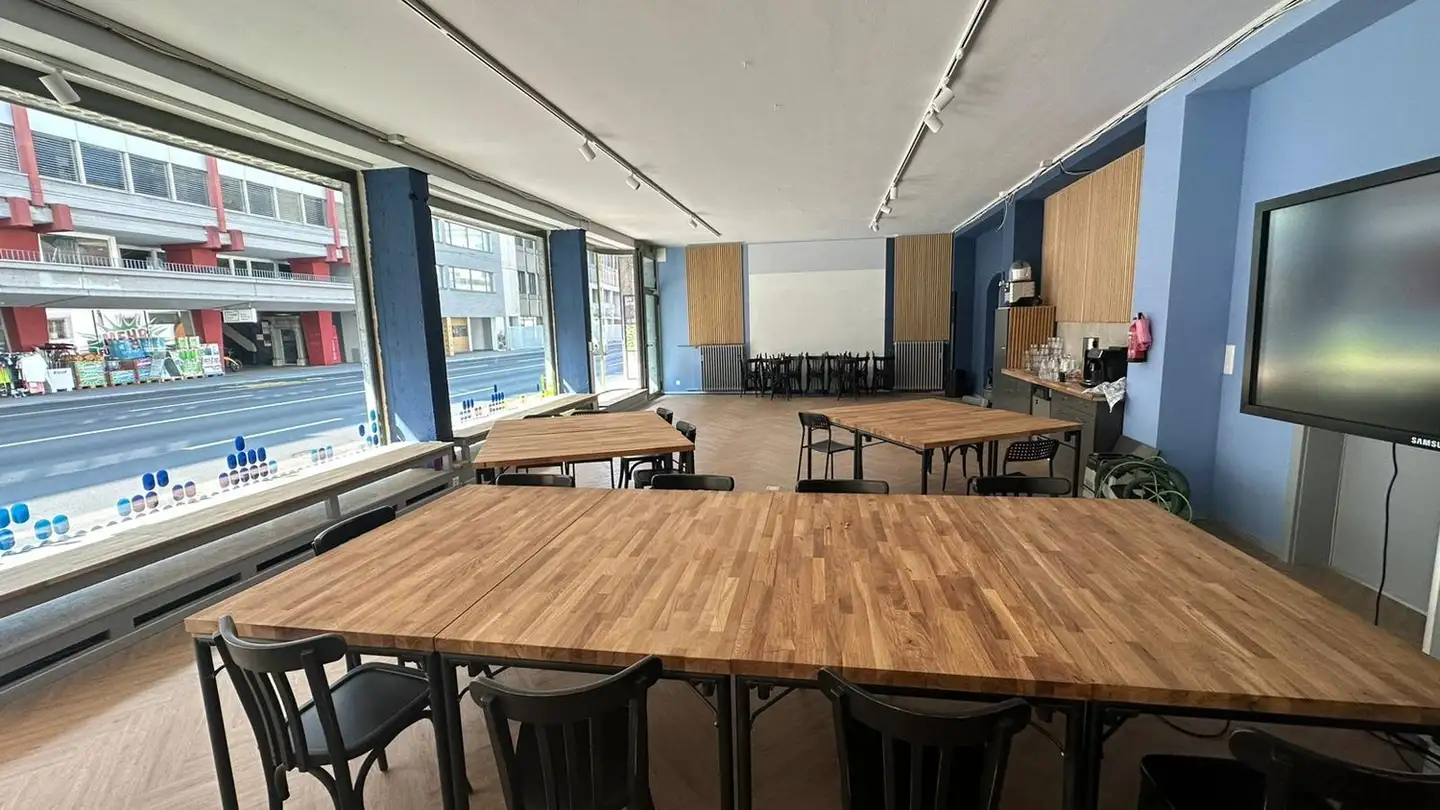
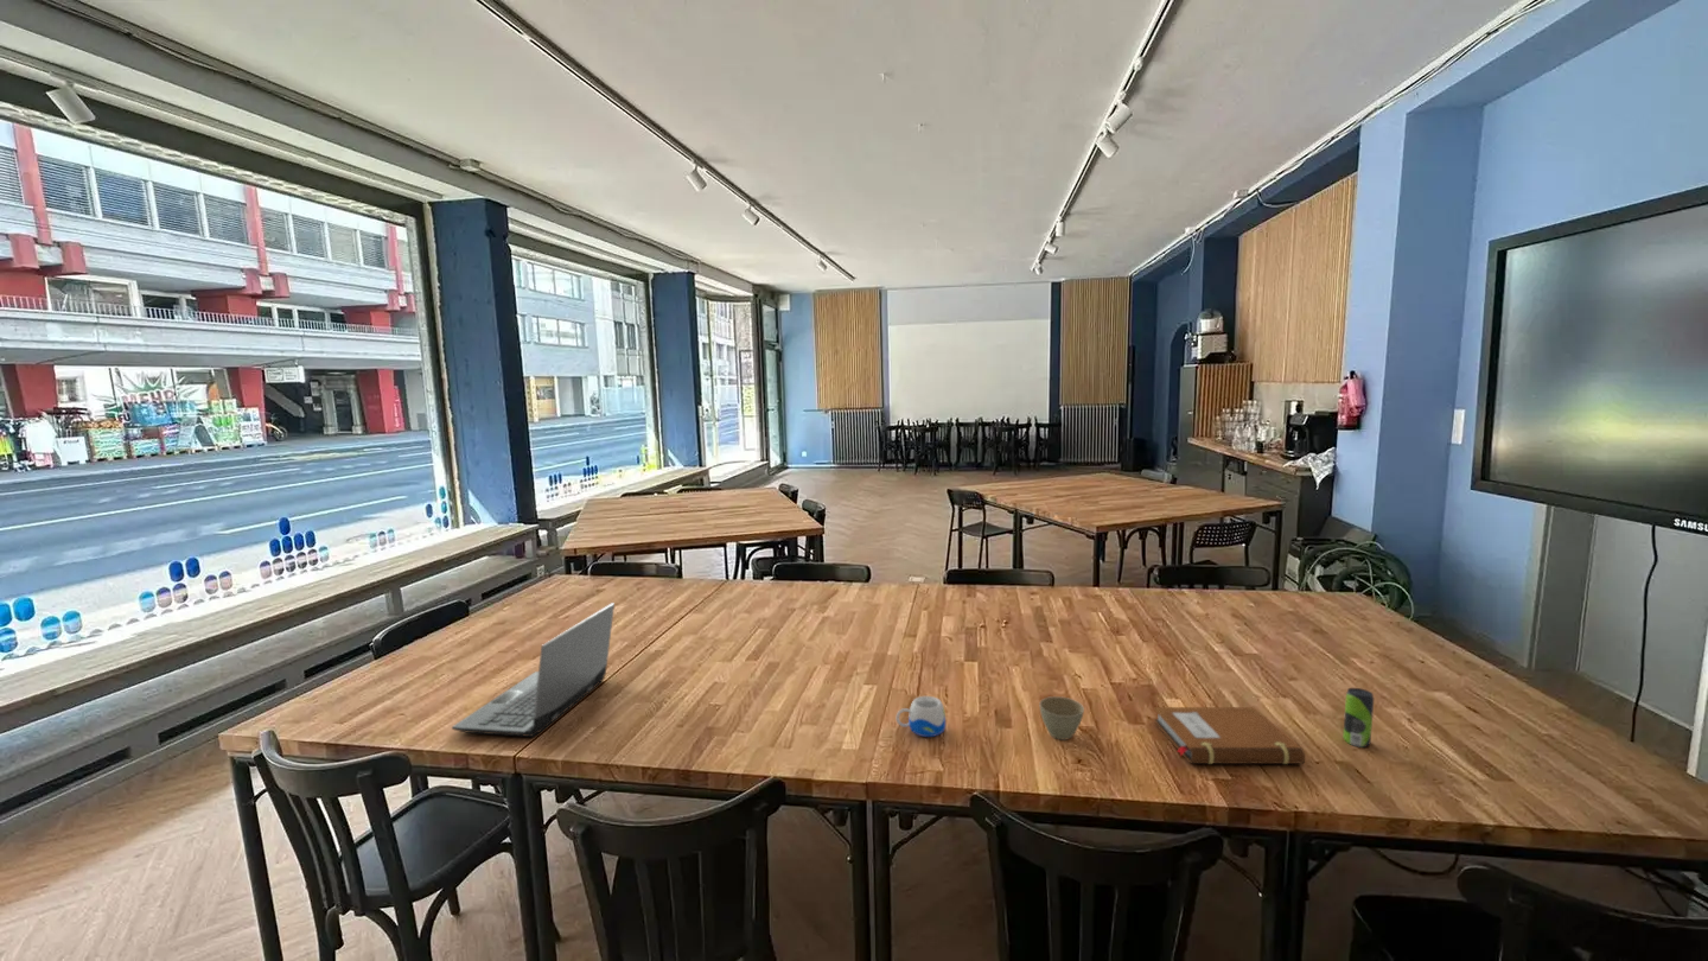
+ beverage can [1341,687,1375,749]
+ mug [896,695,947,738]
+ notebook [1152,706,1306,765]
+ laptop computer [451,602,616,738]
+ flower pot [1038,695,1085,740]
